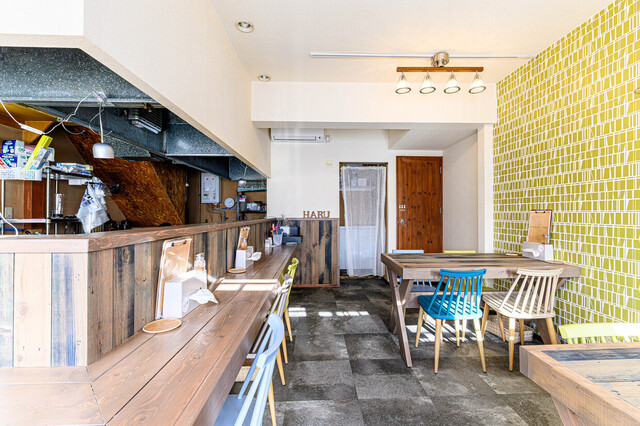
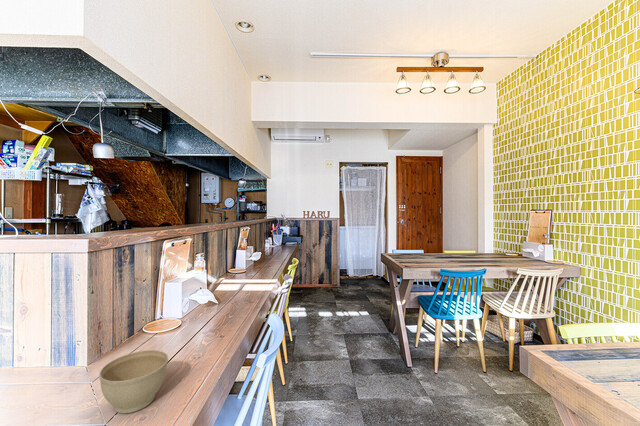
+ planter bowl [98,349,169,414]
